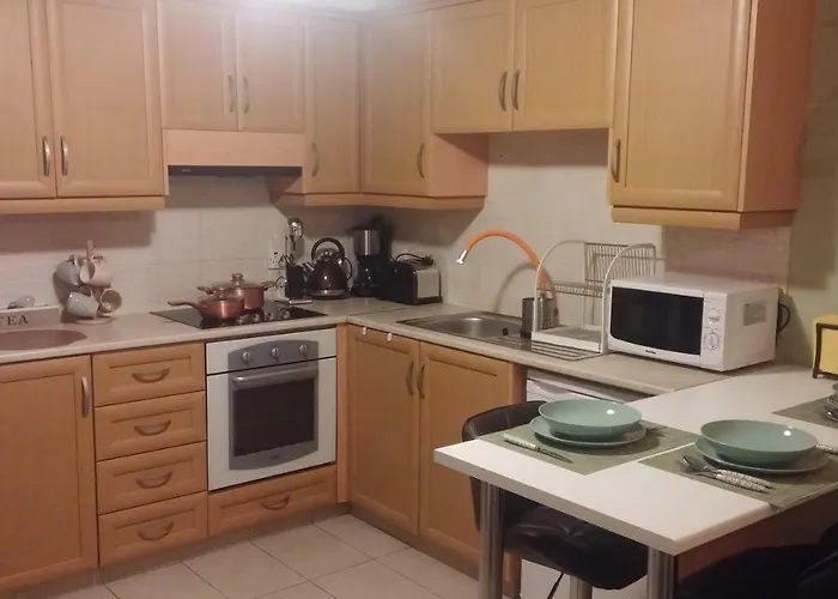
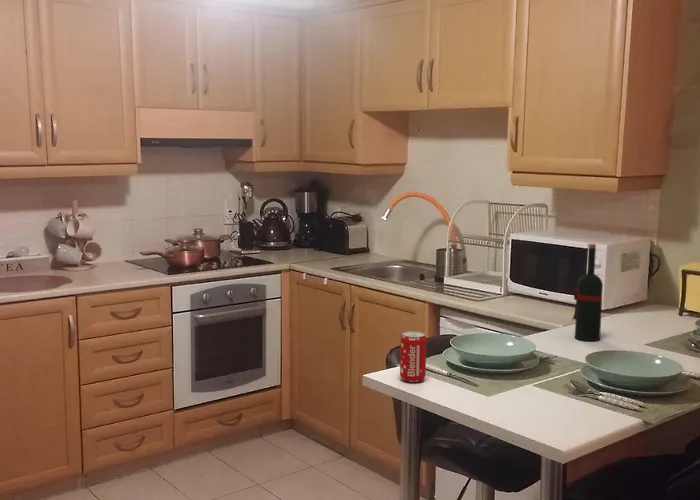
+ beverage can [399,330,427,383]
+ wine bottle [571,243,604,342]
